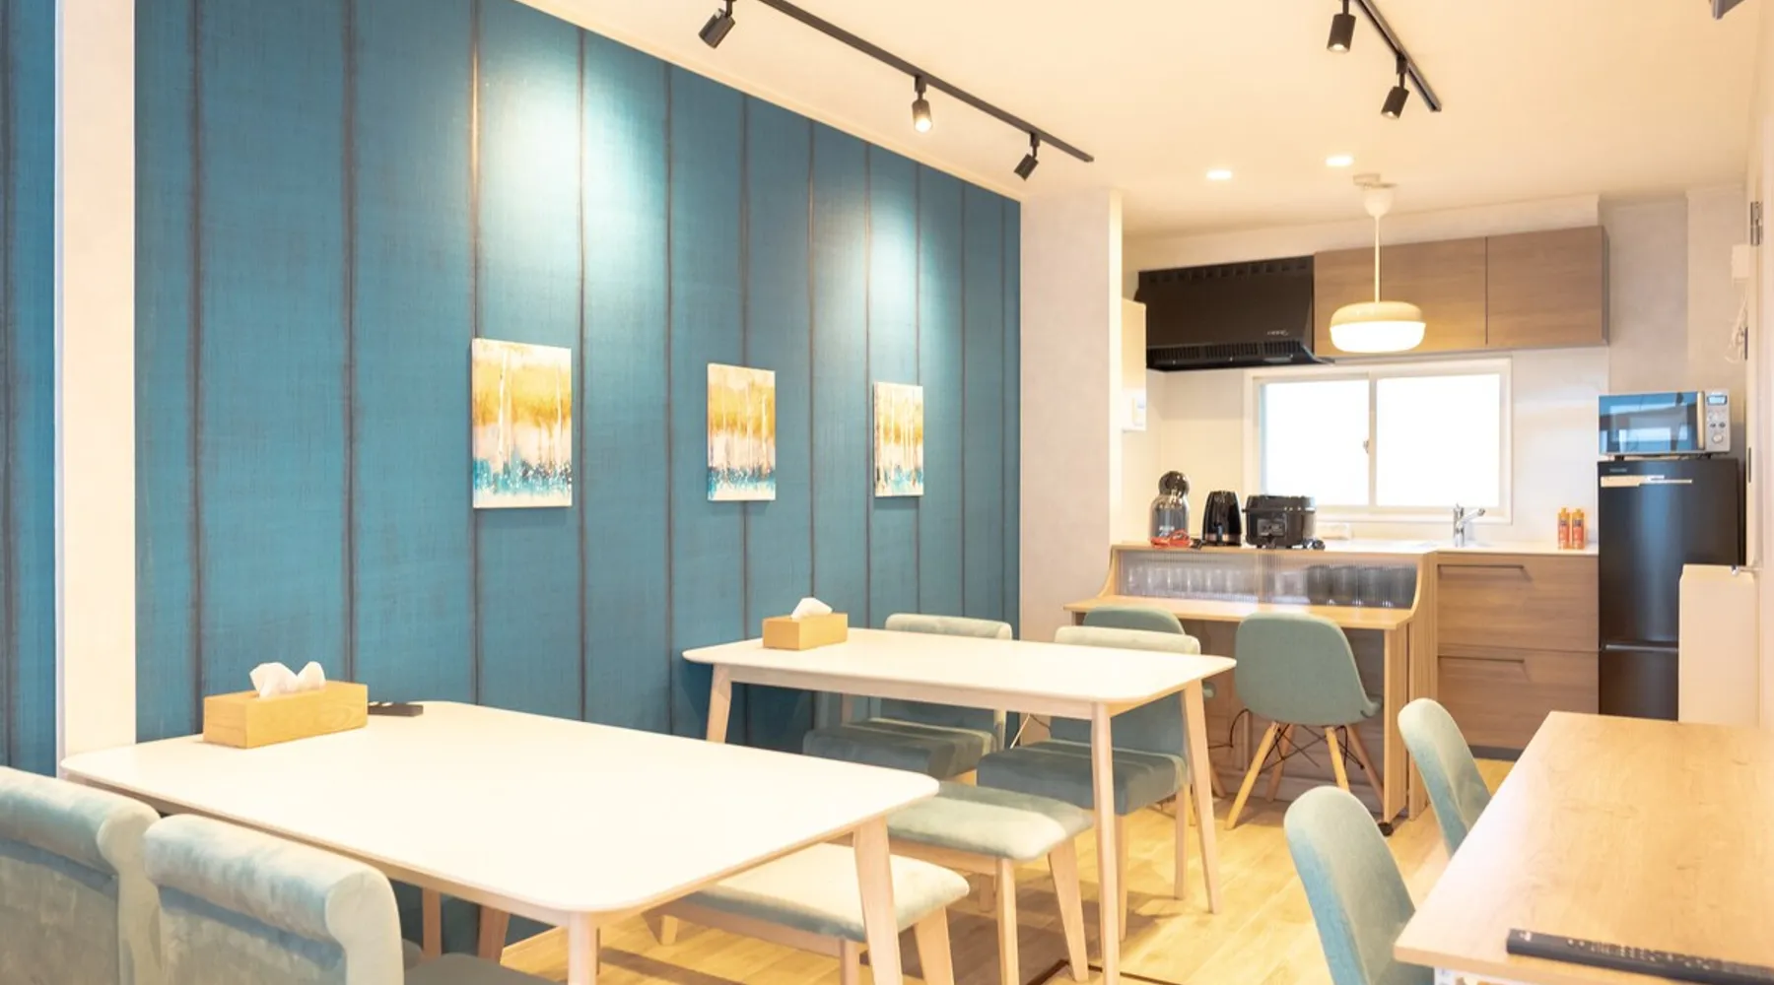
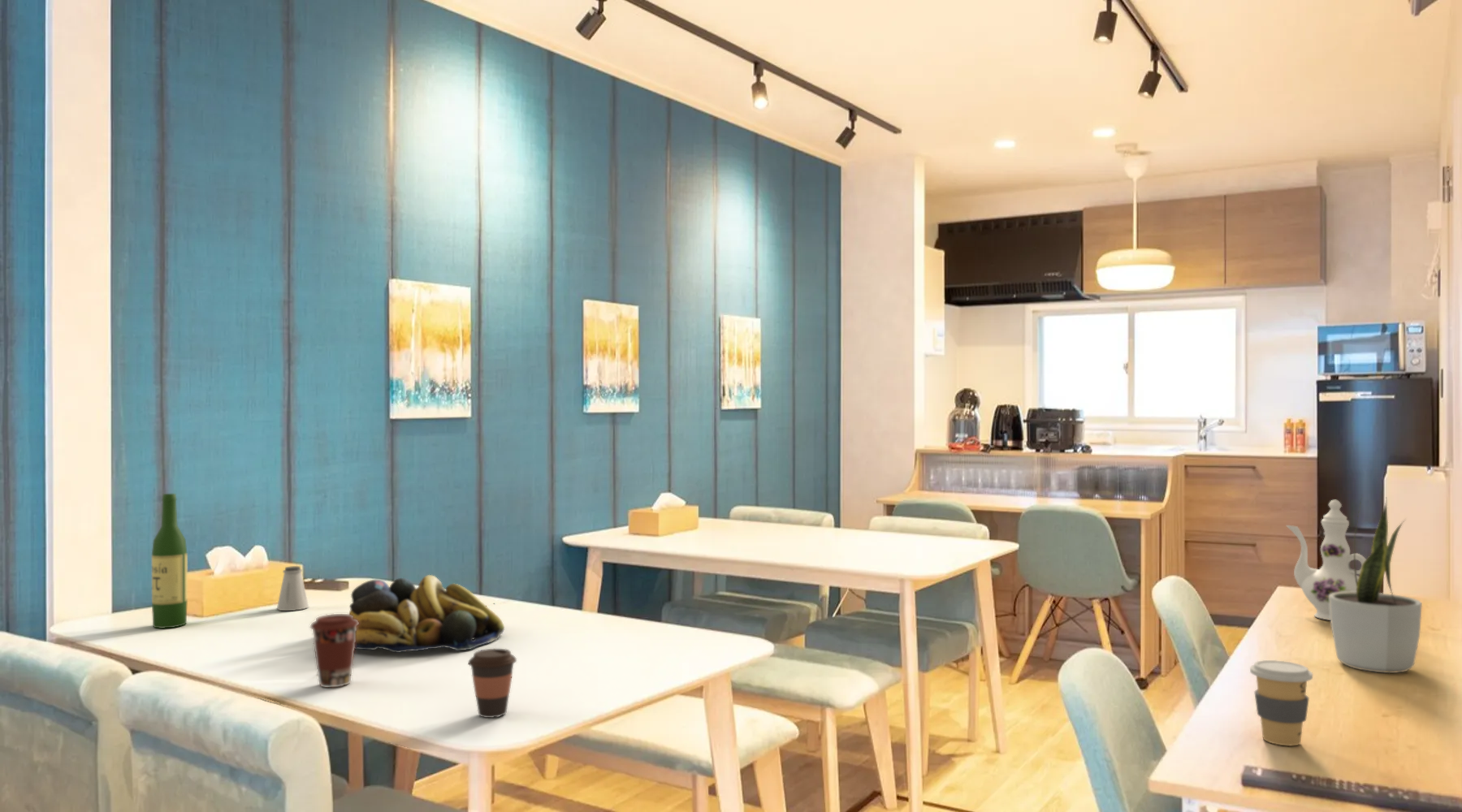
+ coffee cup [467,648,517,719]
+ chinaware [1285,499,1366,621]
+ coffee cup [309,613,359,689]
+ potted plant [1329,495,1423,674]
+ fruit bowl [348,574,505,654]
+ coffee cup [1249,659,1313,746]
+ wine bottle [151,493,188,629]
+ saltshaker [276,565,309,611]
